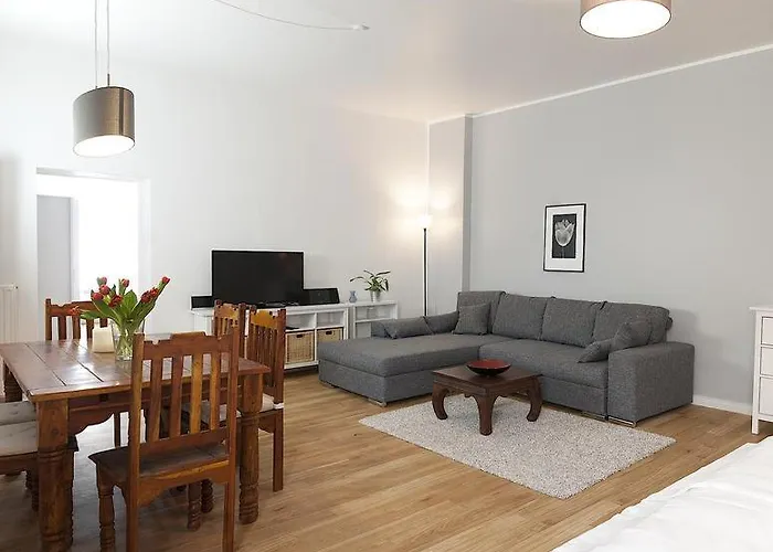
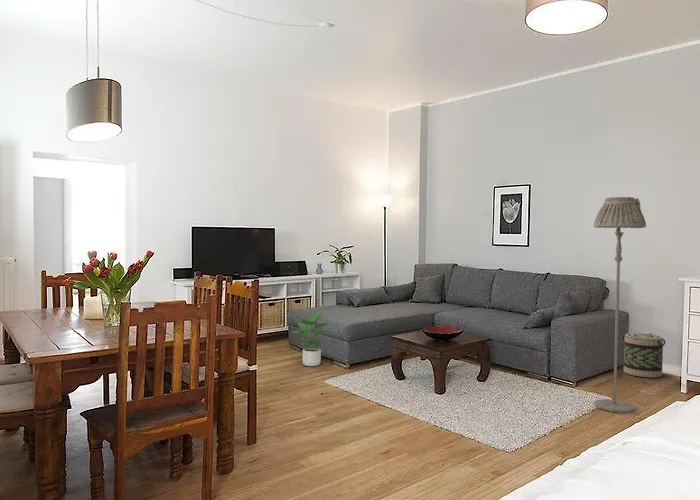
+ basket [621,332,666,379]
+ floor lamp [593,196,647,414]
+ potted plant [291,310,333,367]
